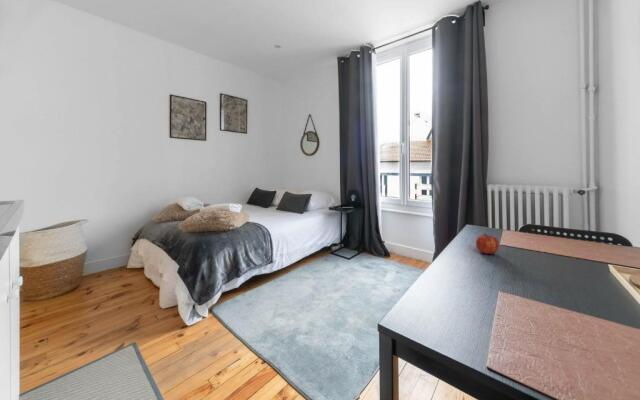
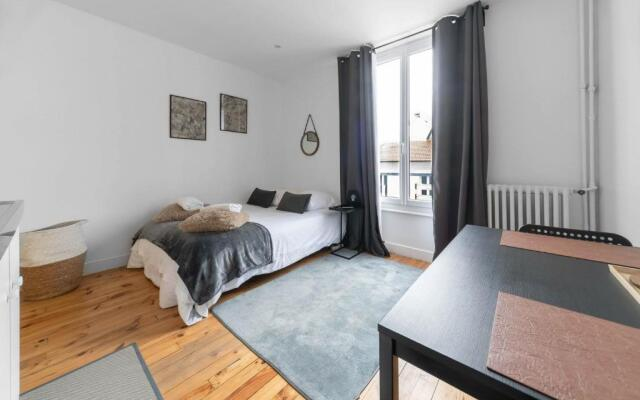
- fruit [475,232,500,255]
